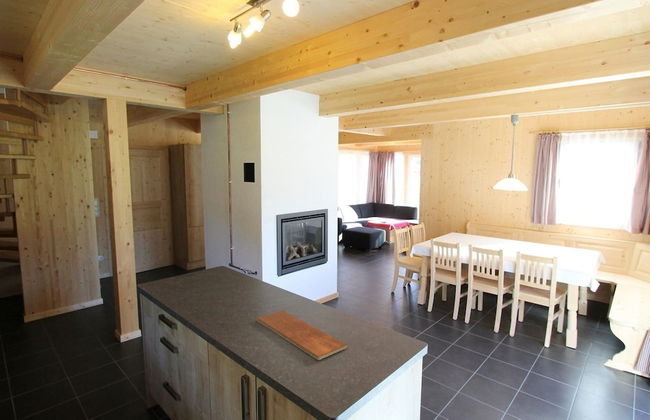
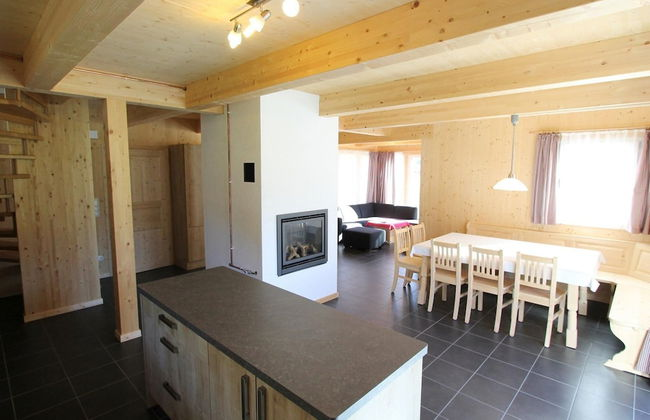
- chopping board [256,309,349,361]
